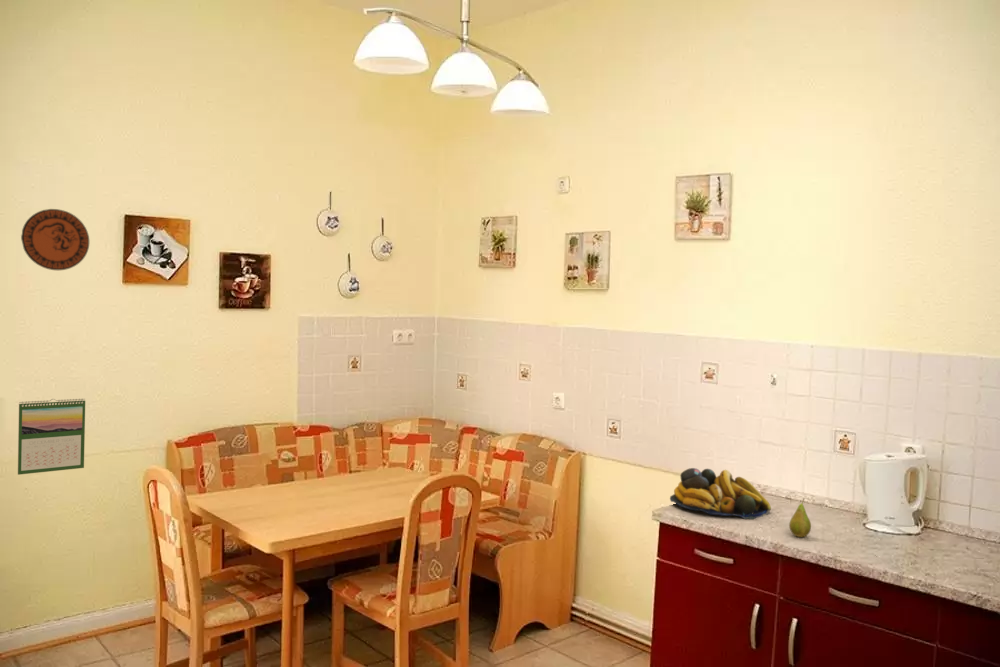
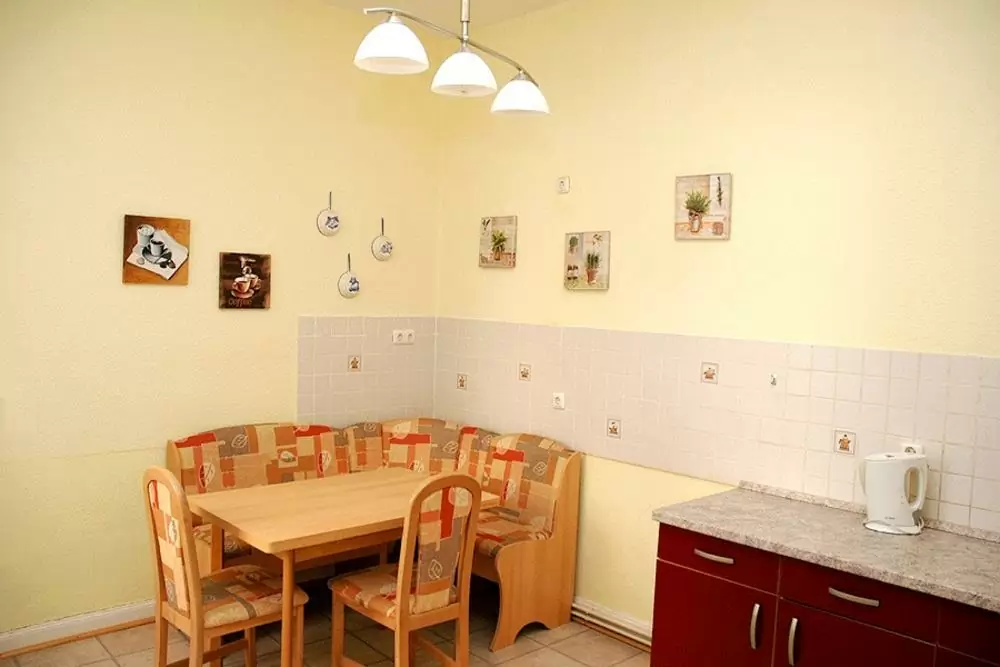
- decorative plate [20,208,90,271]
- fruit bowl [669,467,772,520]
- calendar [17,398,86,476]
- fruit [788,497,812,538]
